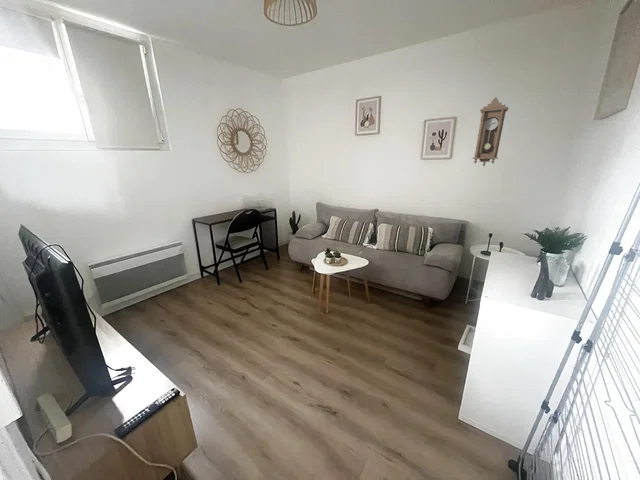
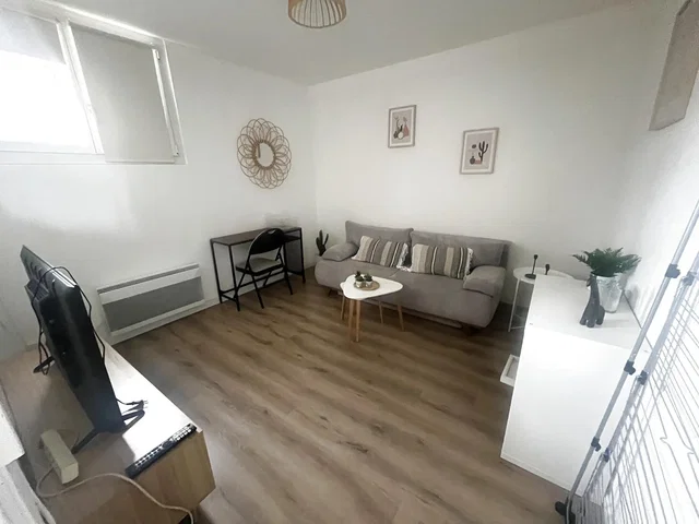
- pendulum clock [472,96,509,167]
